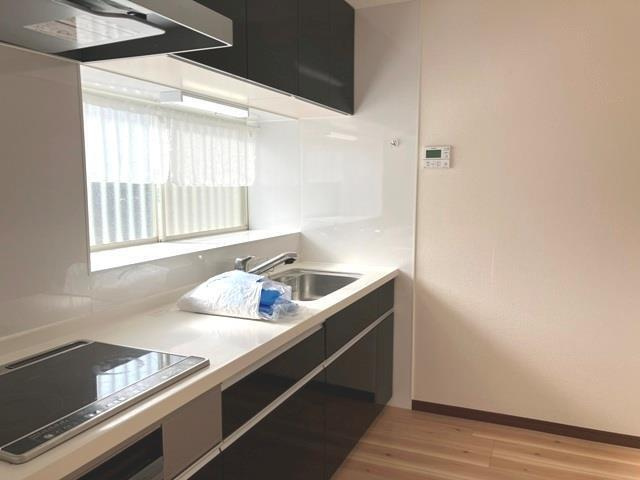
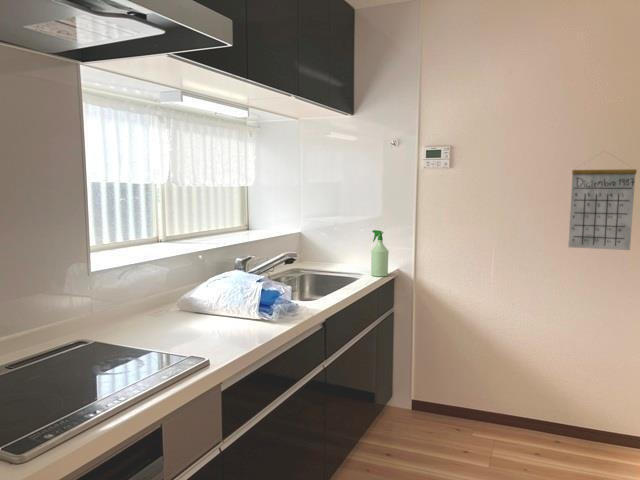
+ calendar [567,150,638,251]
+ spray bottle [370,229,390,278]
